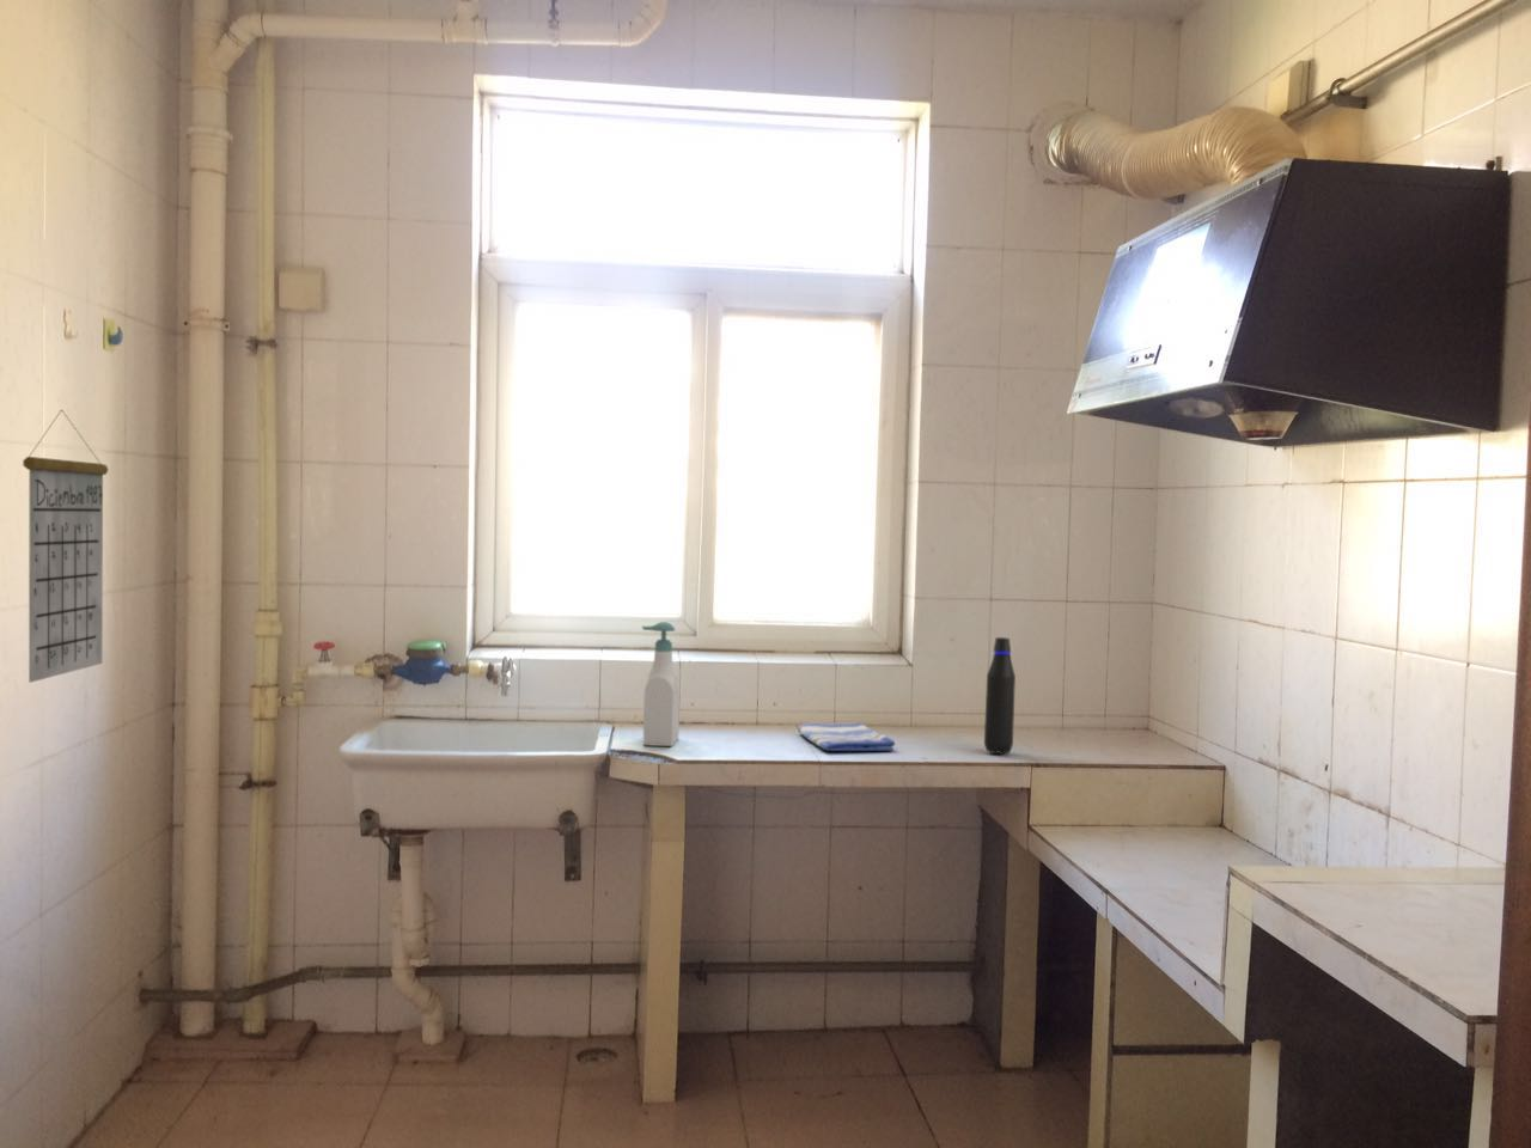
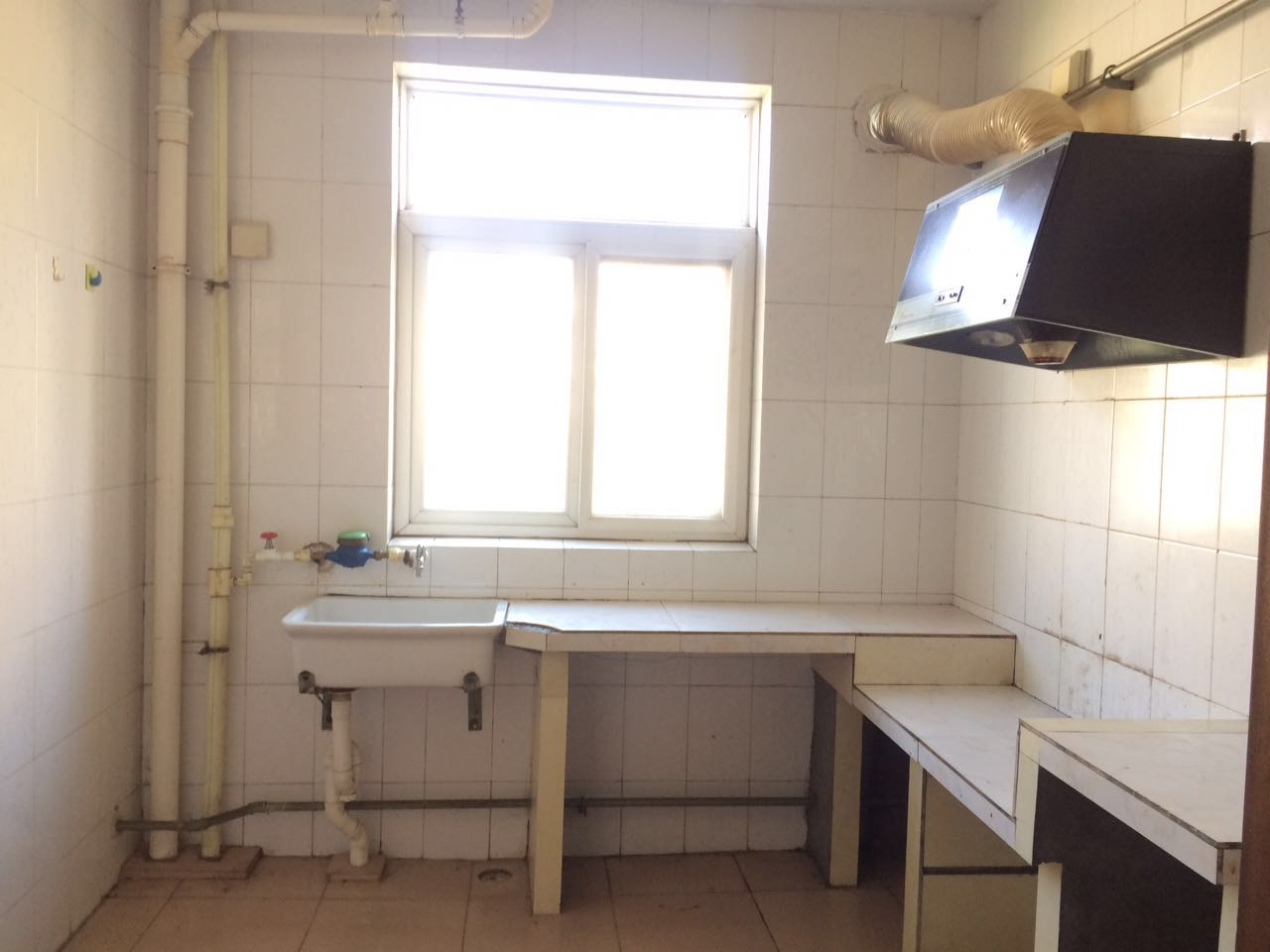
- soap bottle [641,621,682,748]
- dish towel [797,721,896,752]
- calendar [22,408,110,684]
- water bottle [984,637,1016,756]
